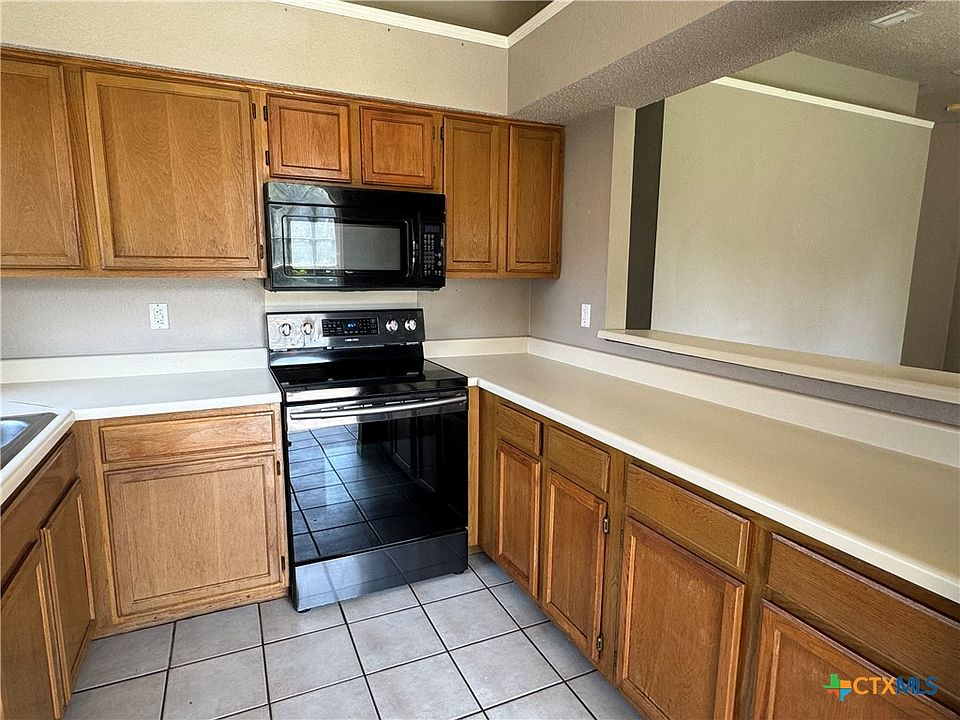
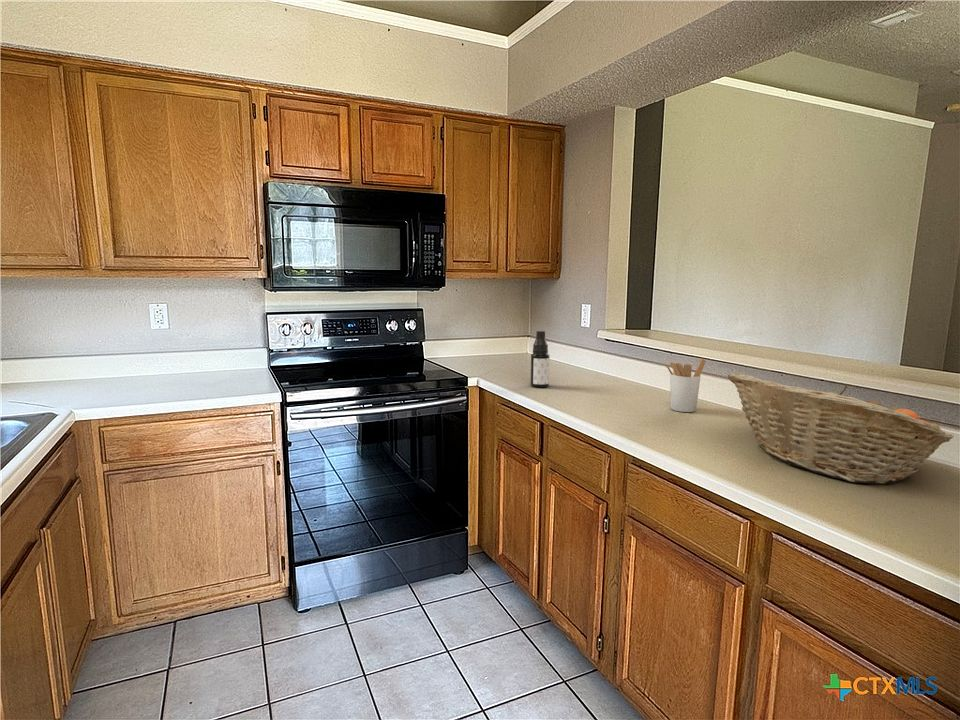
+ utensil holder [664,358,707,413]
+ spray bottle [529,330,551,388]
+ fruit basket [727,372,955,485]
